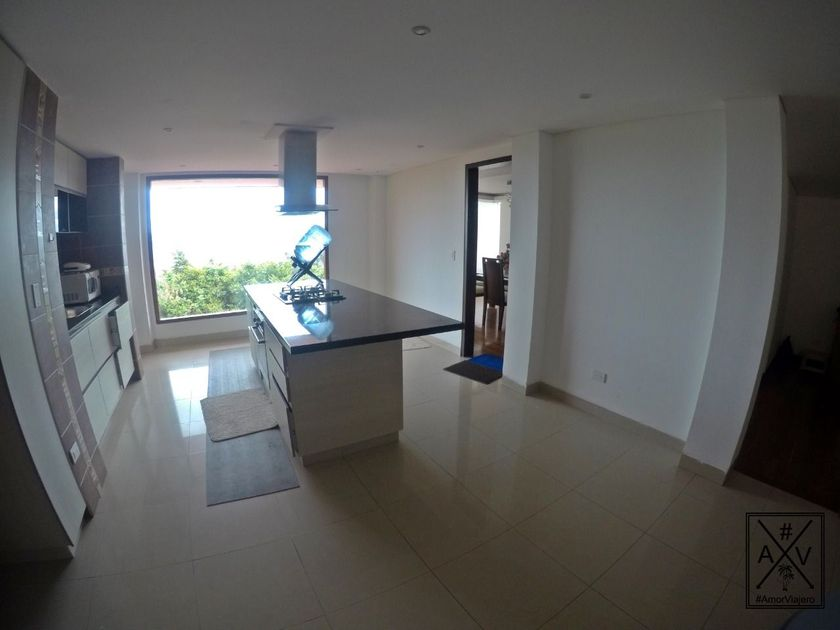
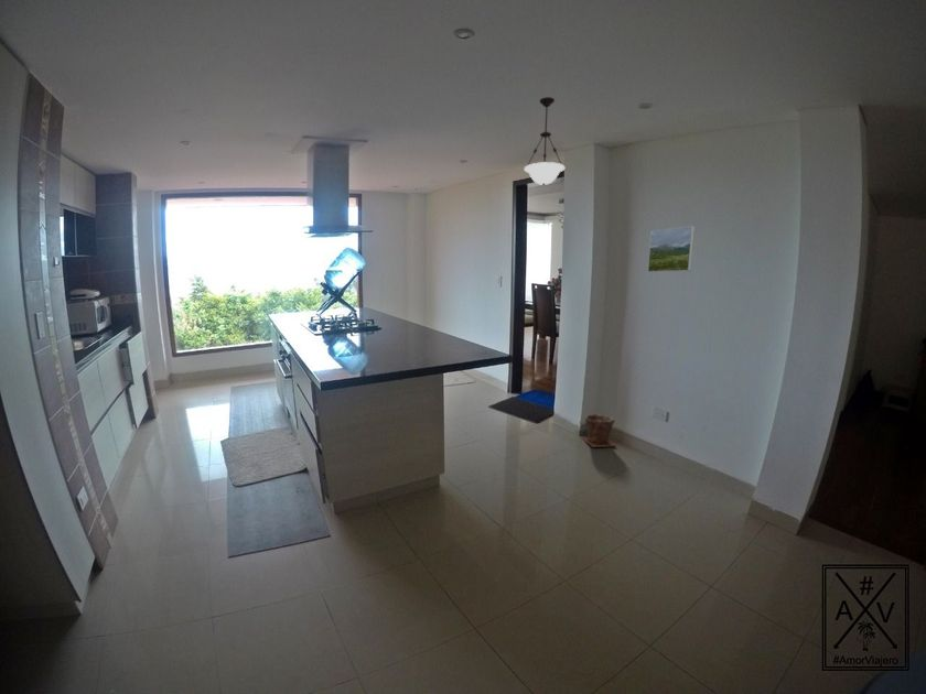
+ pendant light [523,96,566,186]
+ plant pot [581,412,617,448]
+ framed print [647,225,696,273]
